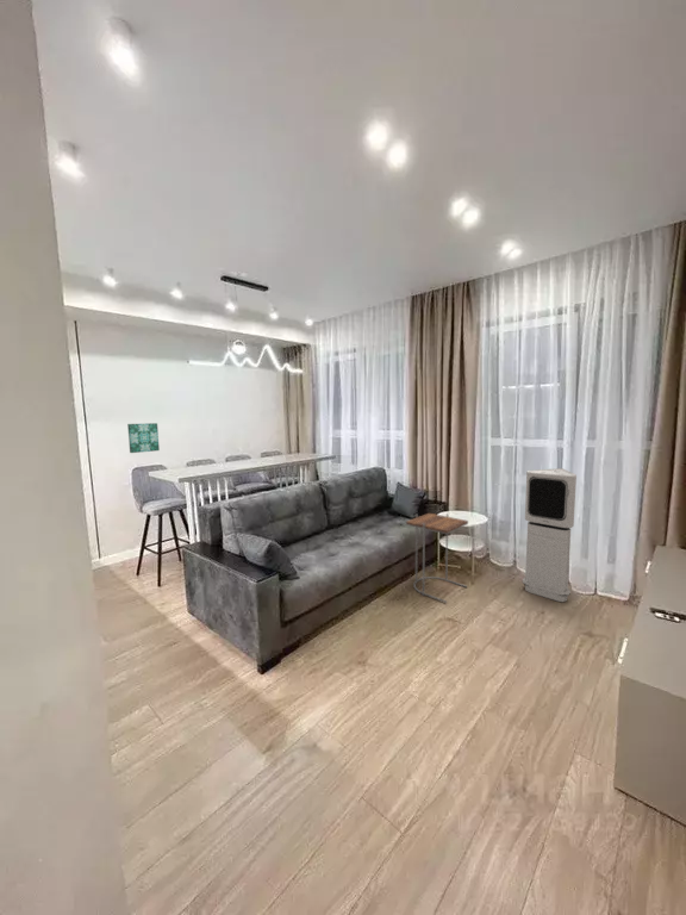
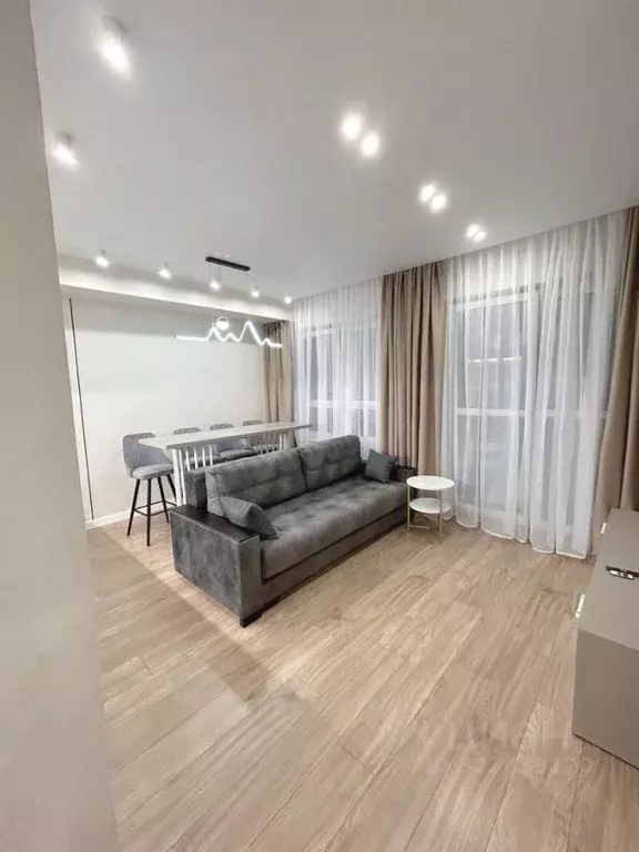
- side table [405,512,469,604]
- air purifier [522,467,578,603]
- wall art [126,422,161,454]
